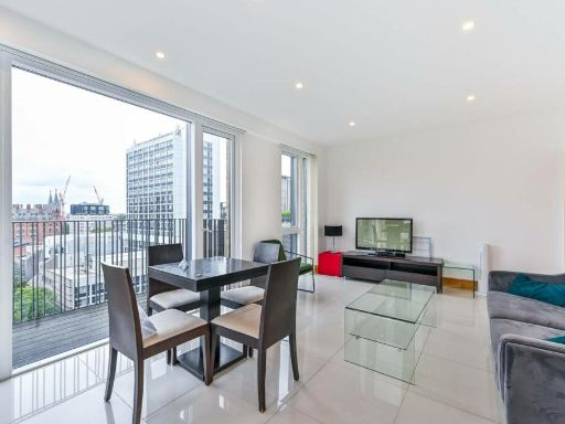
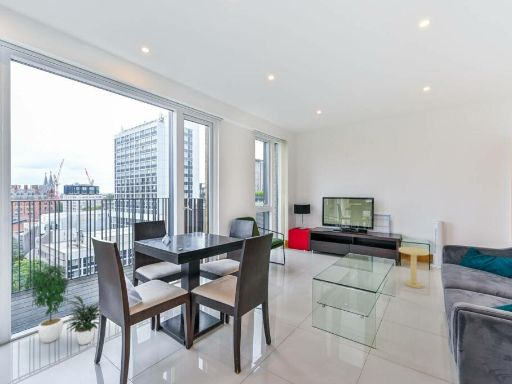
+ potted plant [26,260,100,346]
+ side table [398,246,430,289]
